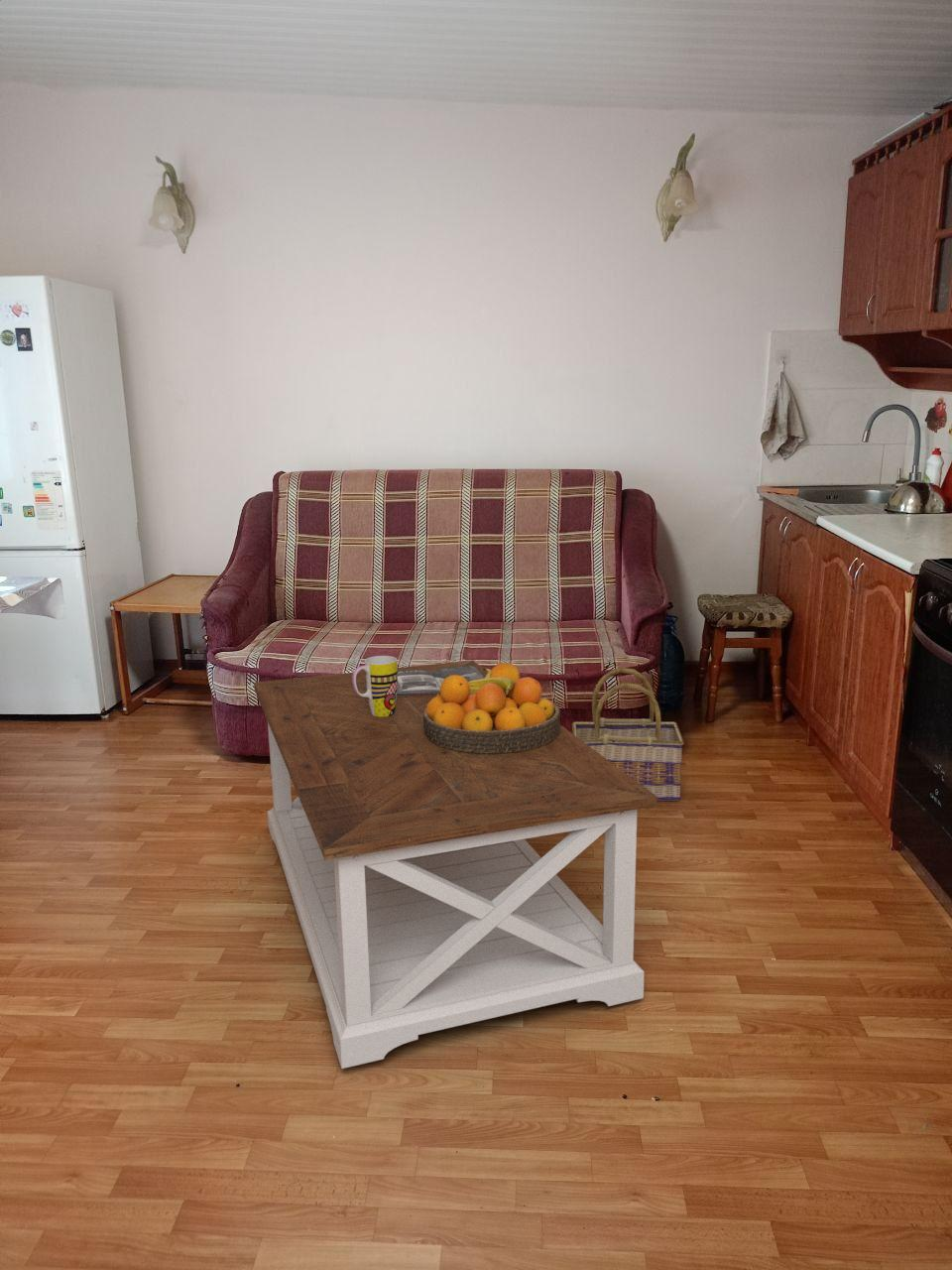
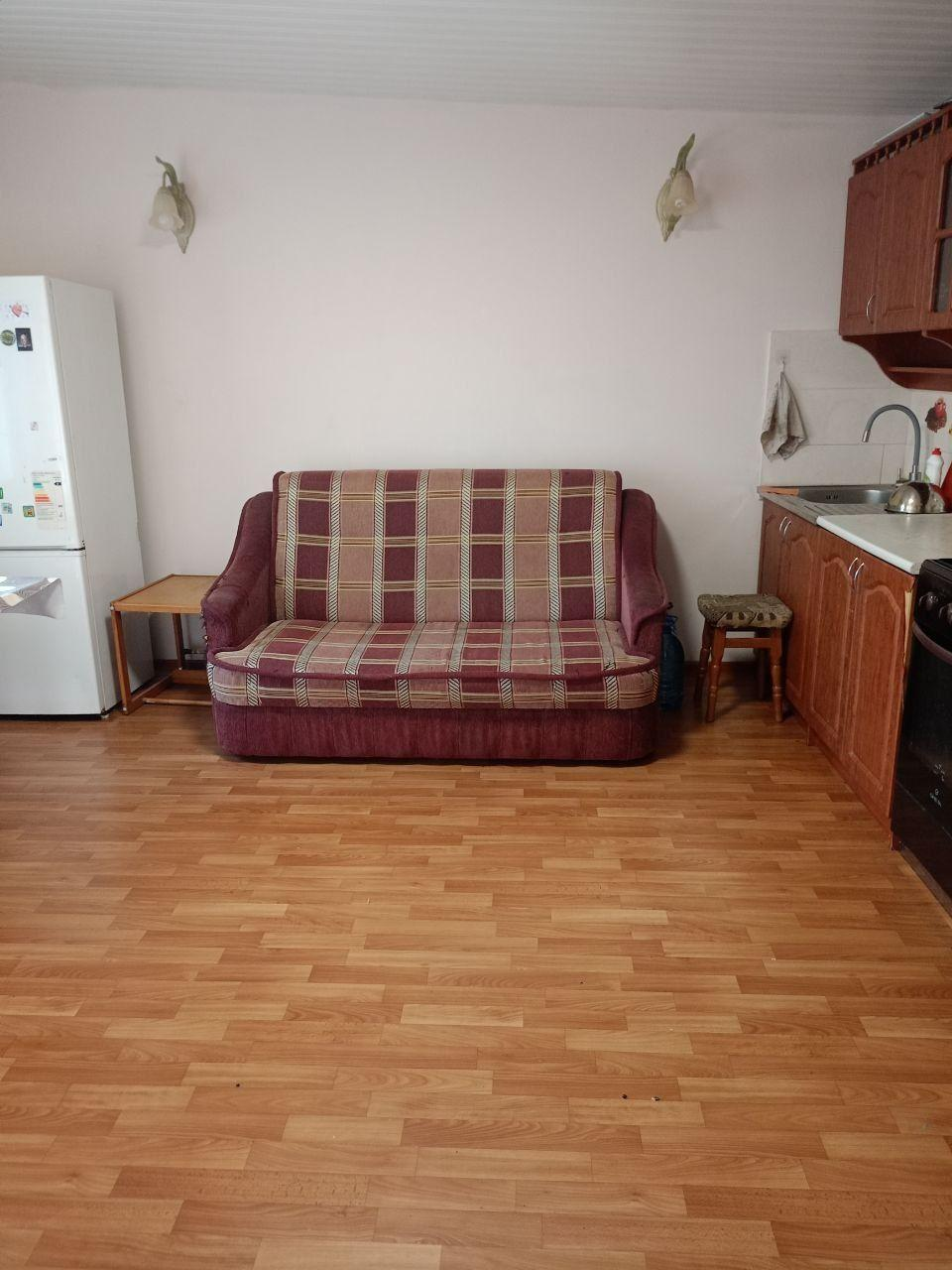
- fruit bowl [423,662,561,754]
- mug [352,655,399,717]
- basket [571,667,685,802]
- magazine [397,666,485,697]
- coffee table [253,659,658,1070]
